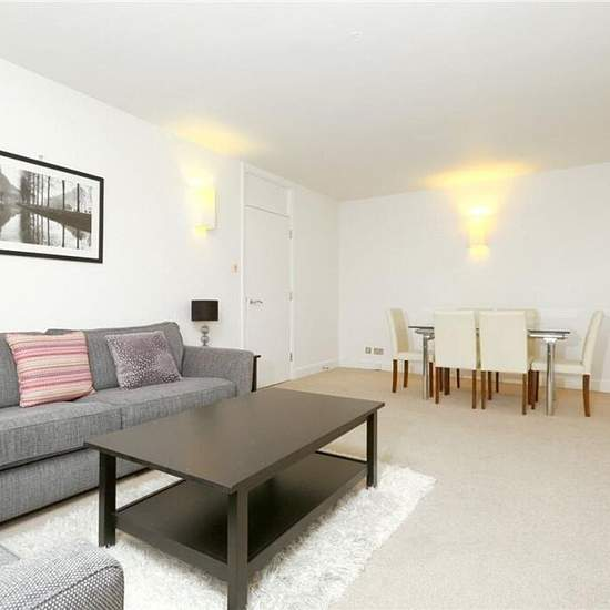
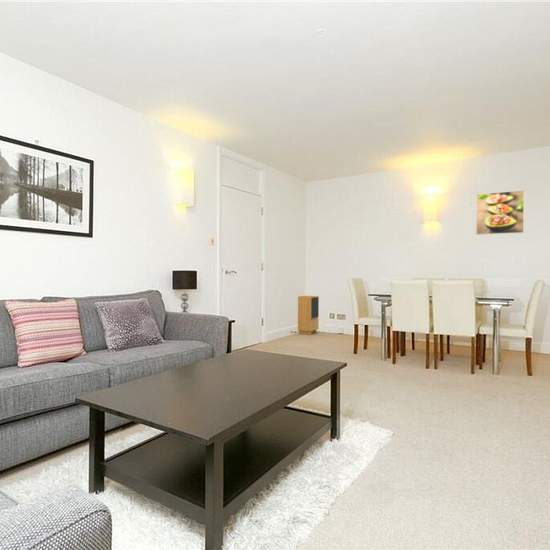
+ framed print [475,189,525,236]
+ speaker [297,295,320,335]
